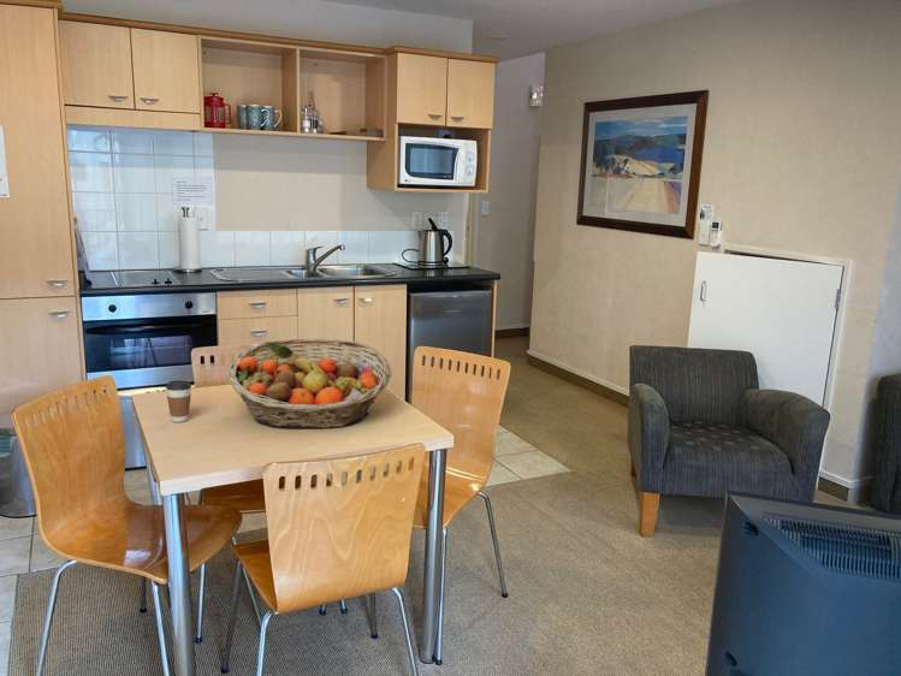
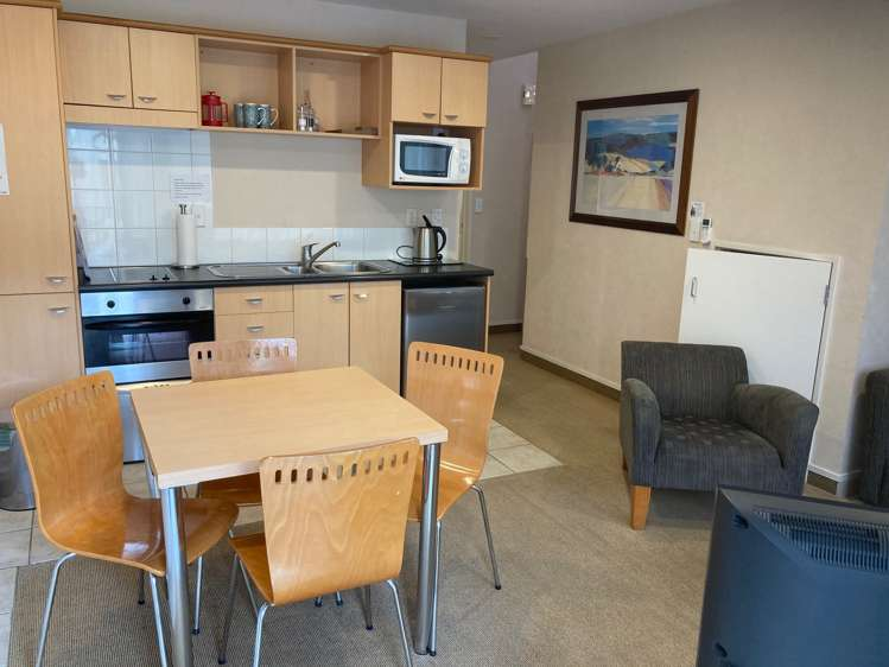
- coffee cup [165,379,192,423]
- fruit basket [226,338,392,429]
